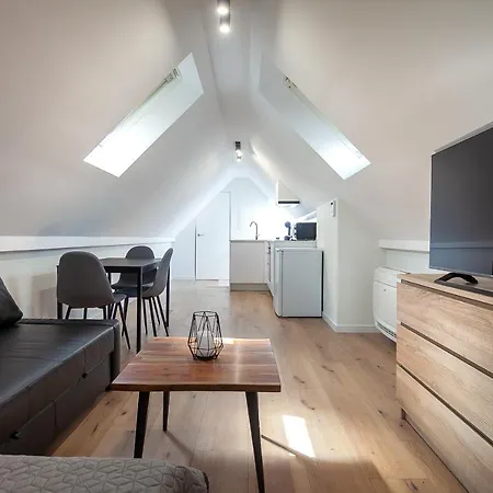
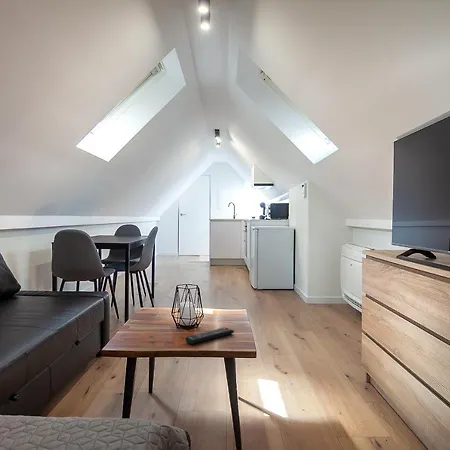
+ remote control [184,327,235,345]
